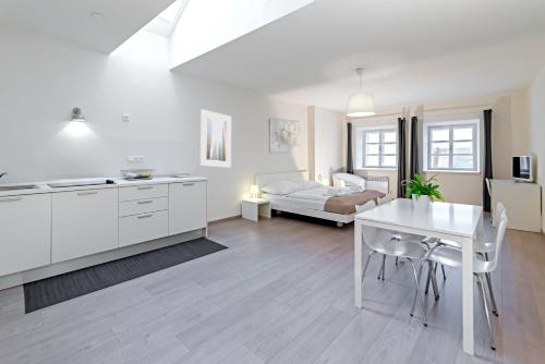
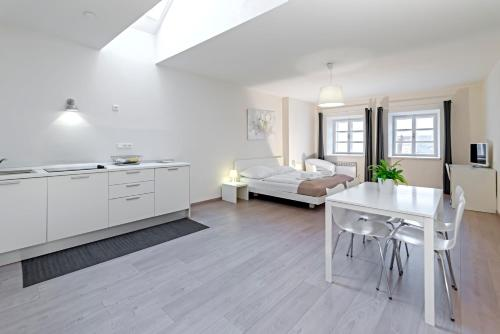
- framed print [199,108,232,169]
